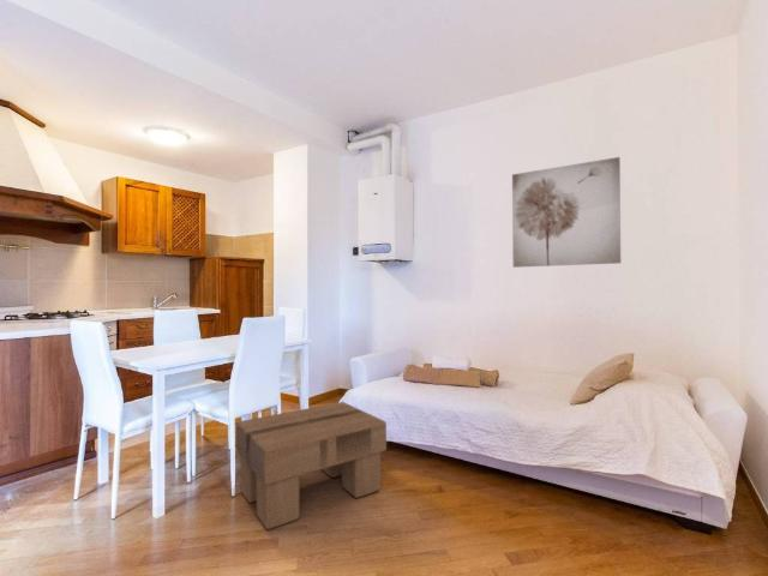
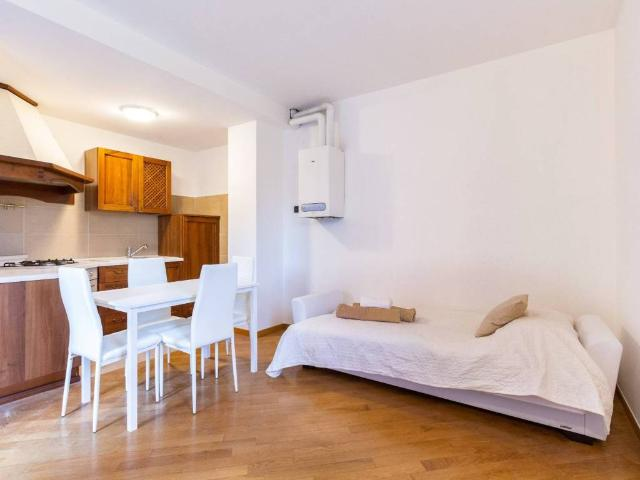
- footstool [235,401,388,530]
- wall art [511,156,622,269]
